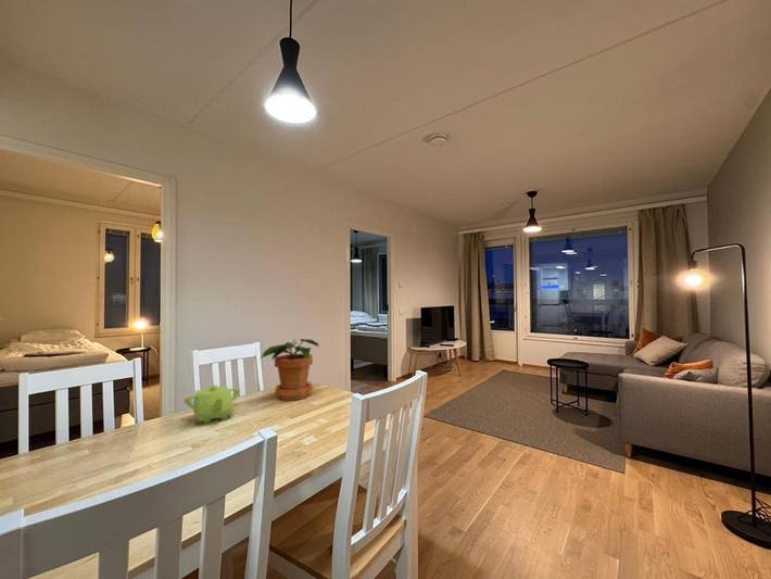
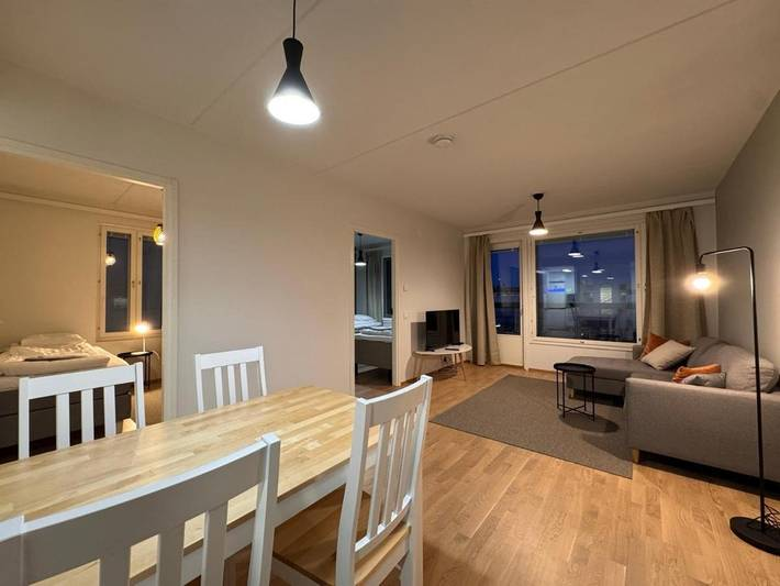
- potted plant [260,338,320,402]
- teapot [184,383,241,425]
